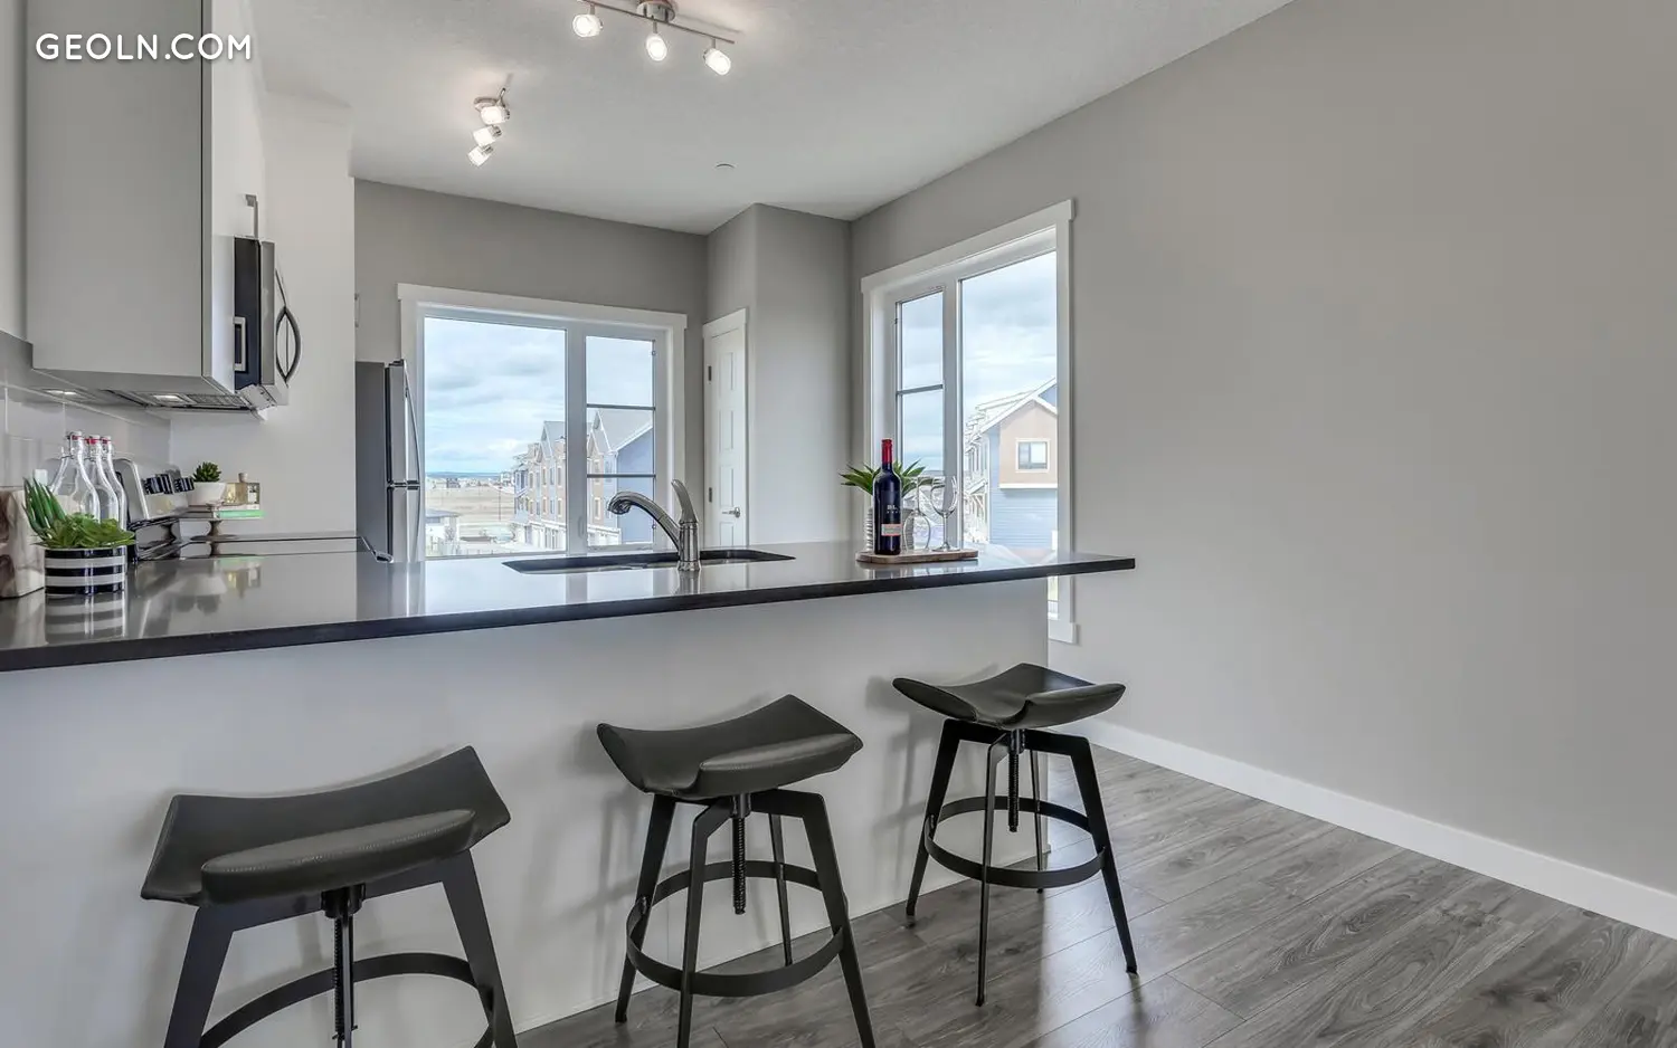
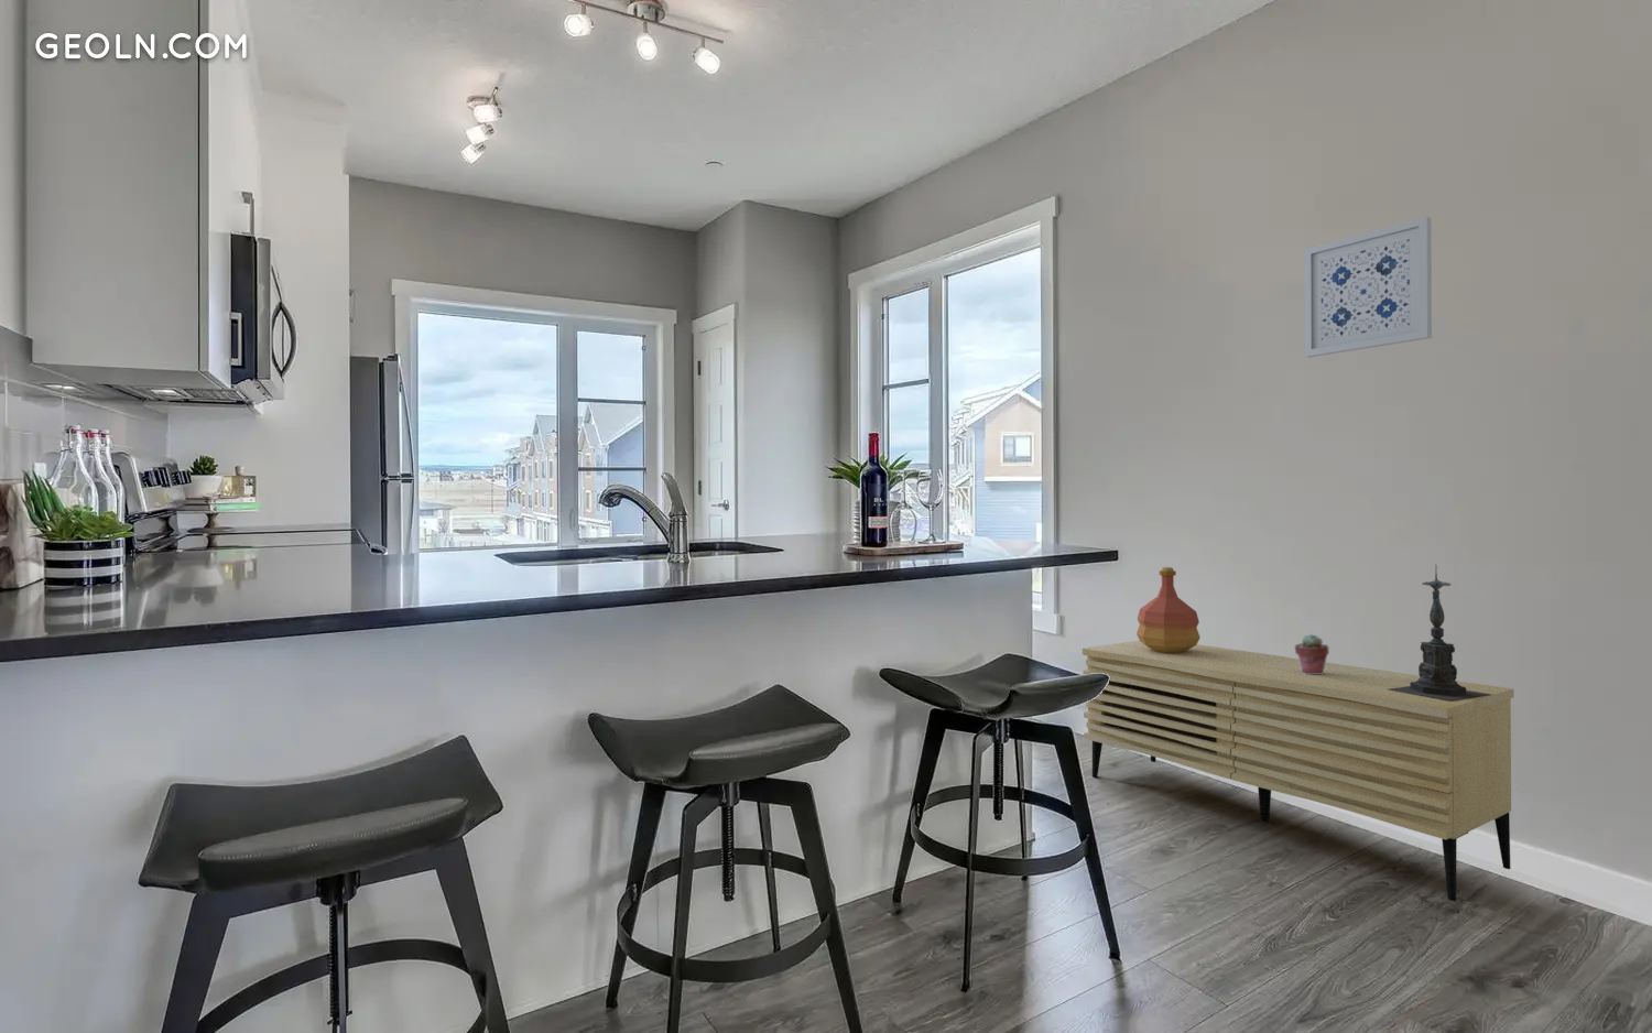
+ decorative bottle [1135,566,1202,653]
+ candle holder [1390,563,1491,701]
+ wall art [1303,215,1433,358]
+ sideboard [1082,639,1515,903]
+ potted succulent [1294,633,1331,674]
